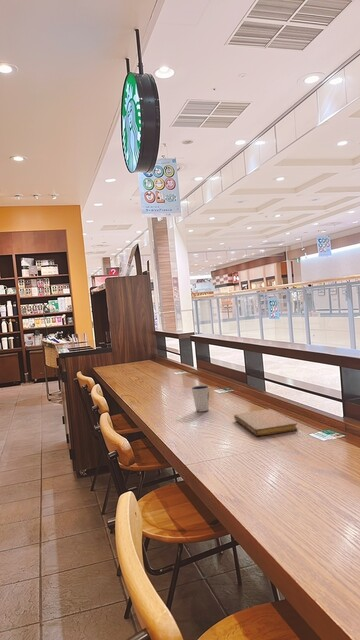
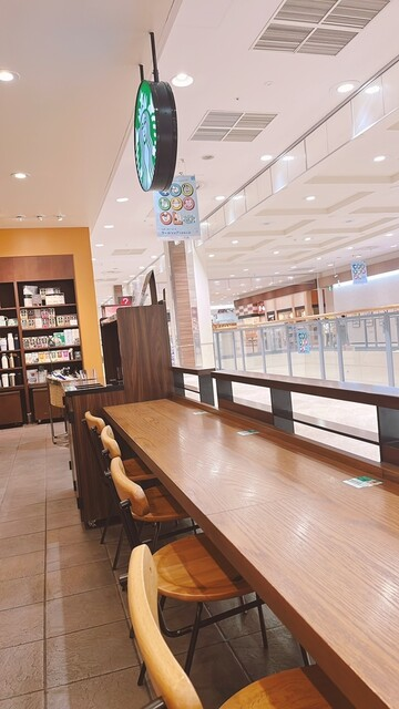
- notebook [233,408,298,437]
- dixie cup [190,384,210,412]
